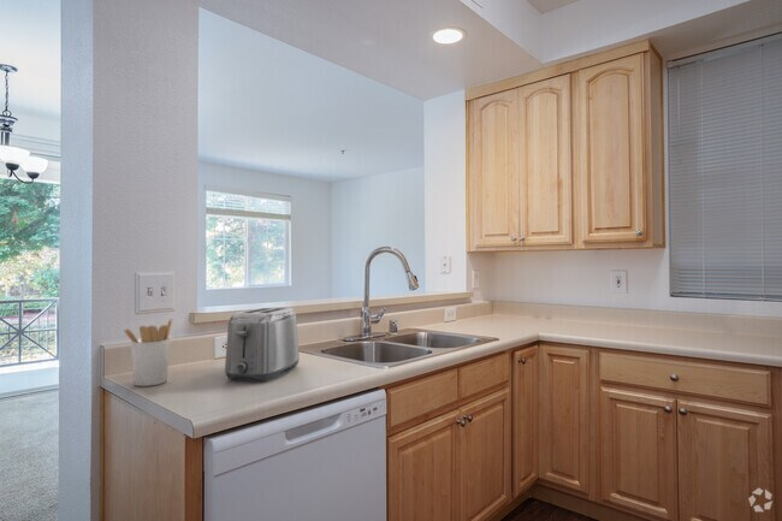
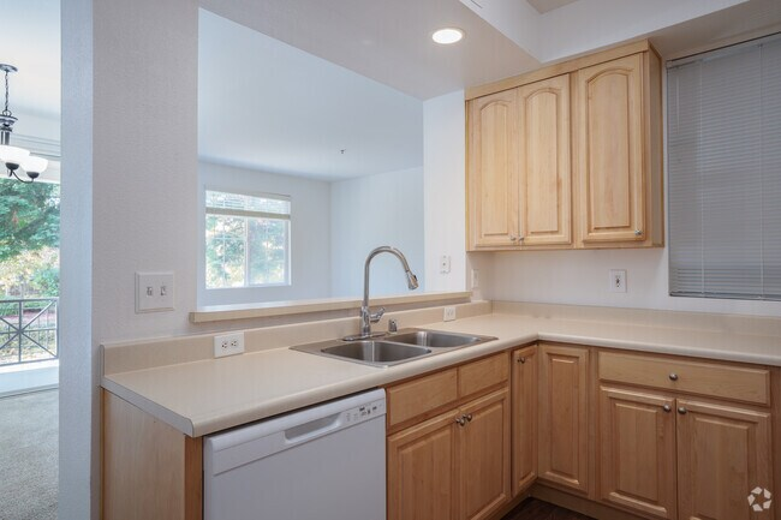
- utensil holder [123,316,174,387]
- toaster [224,307,301,381]
